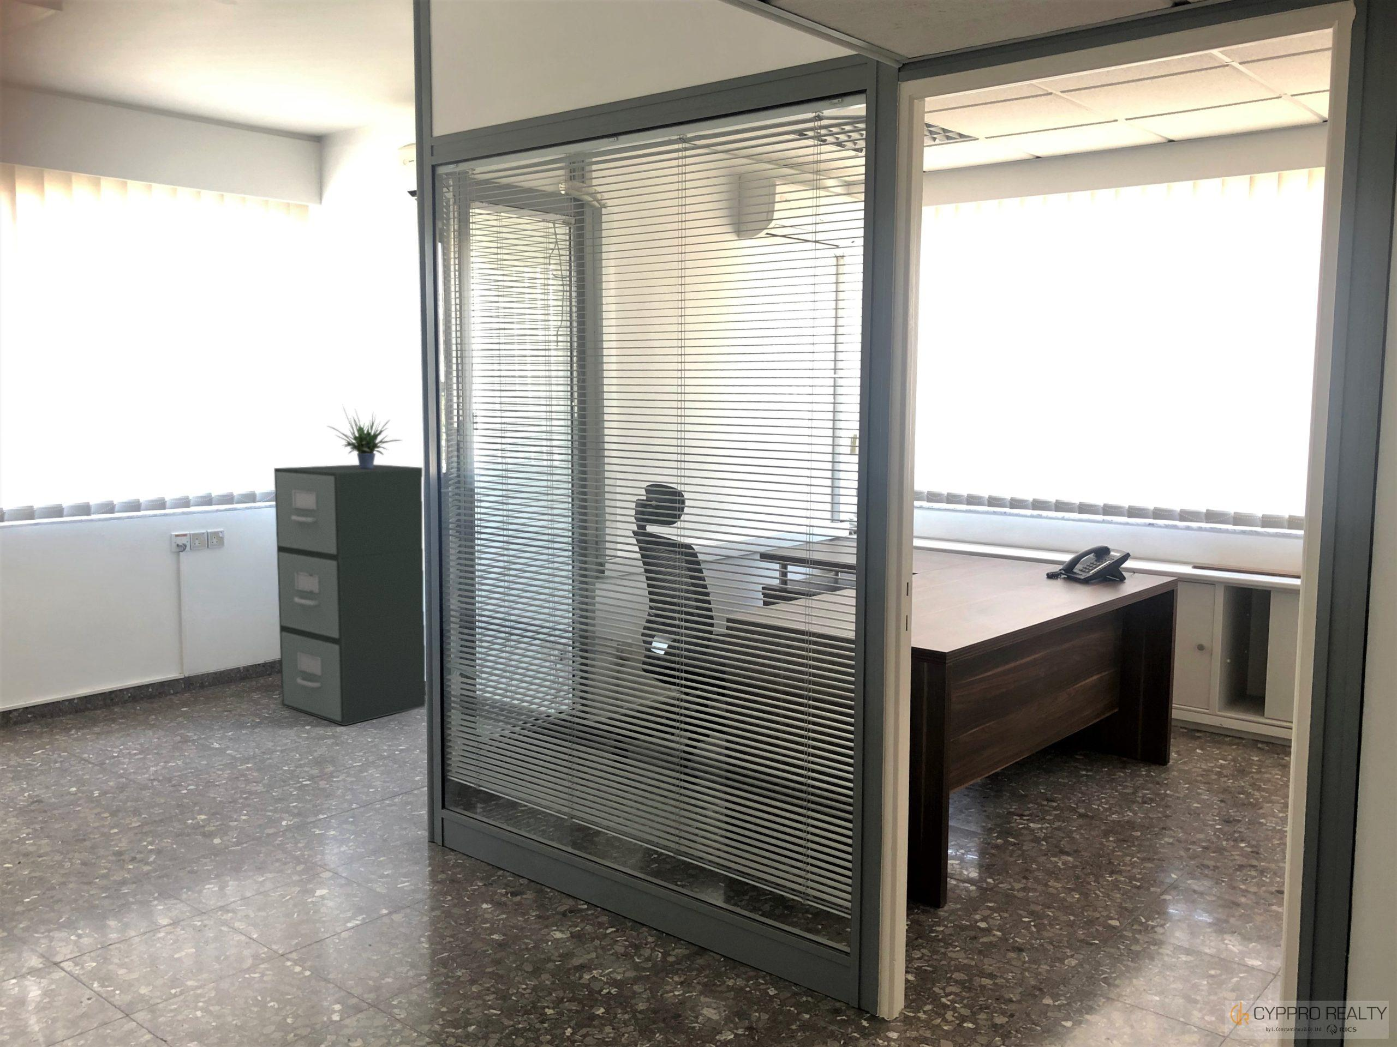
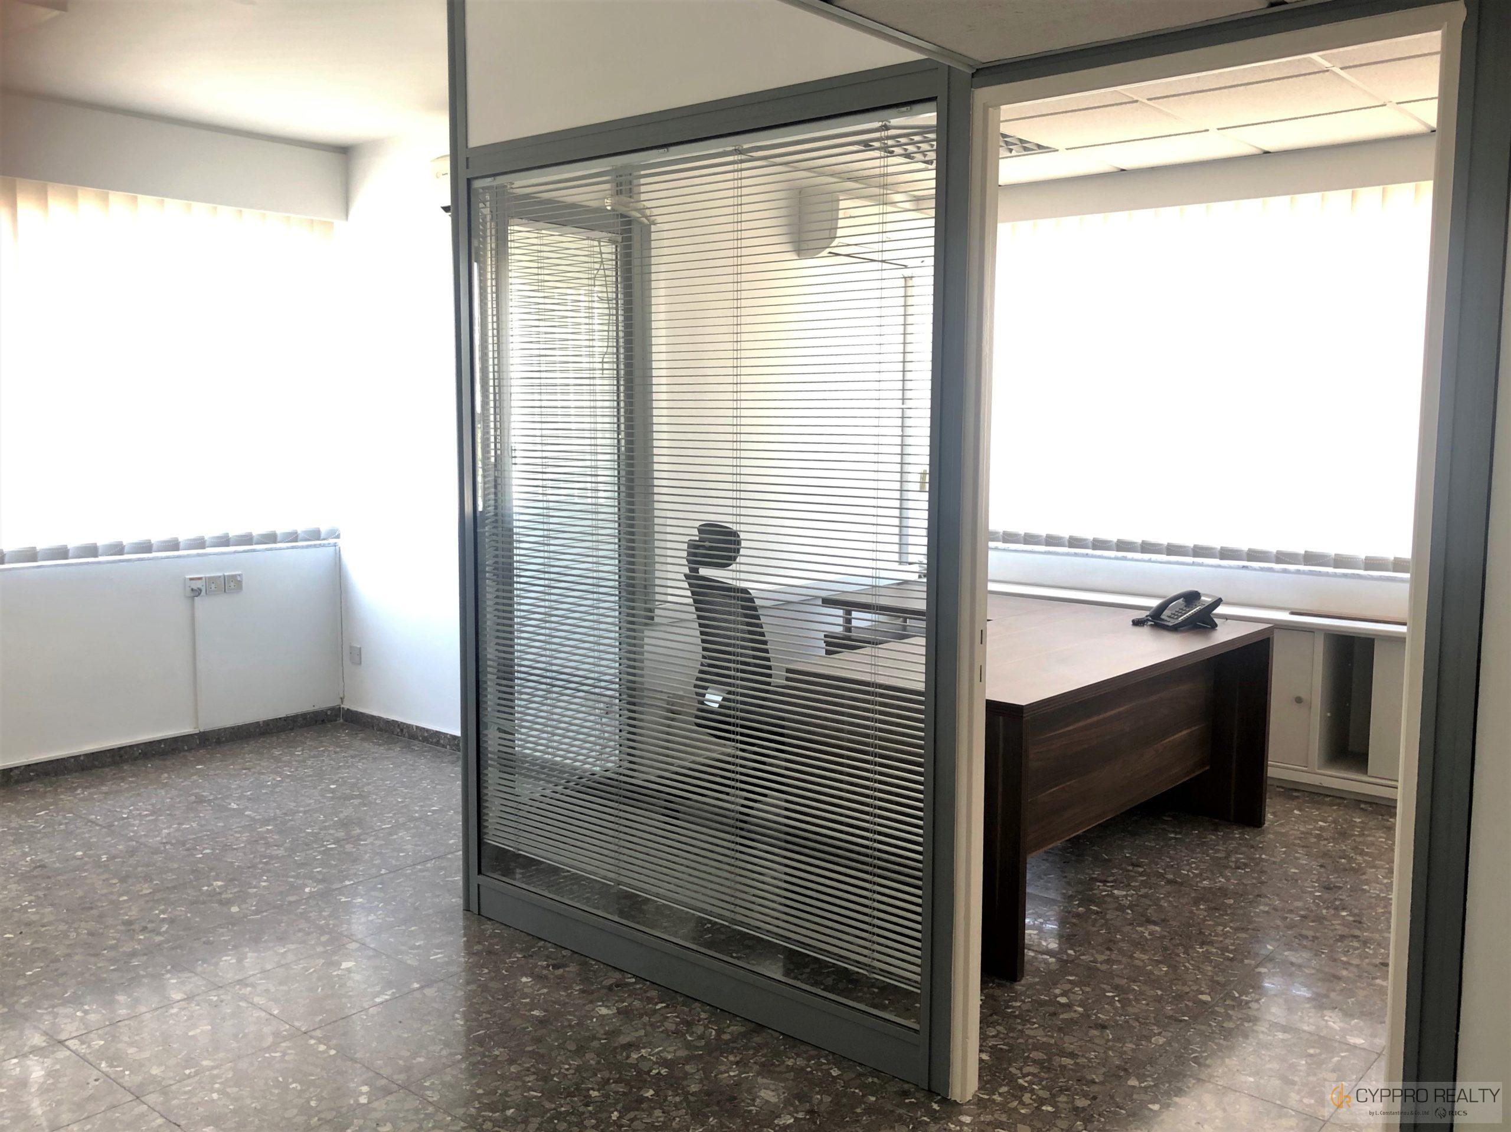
- potted plant [327,405,404,469]
- filing cabinet [274,464,426,726]
